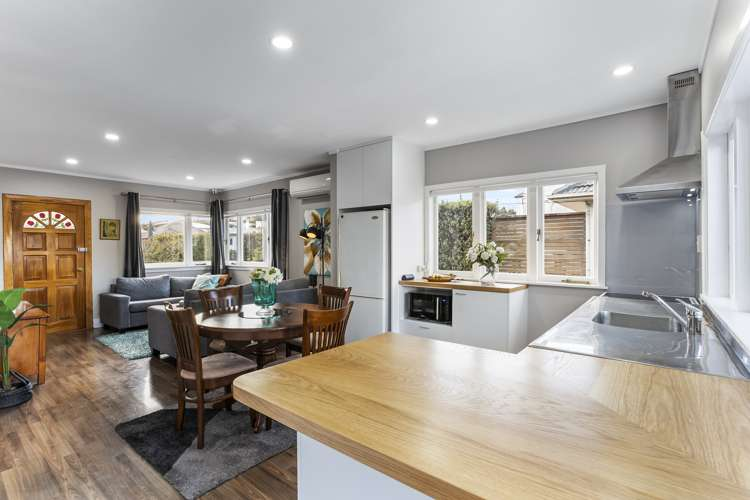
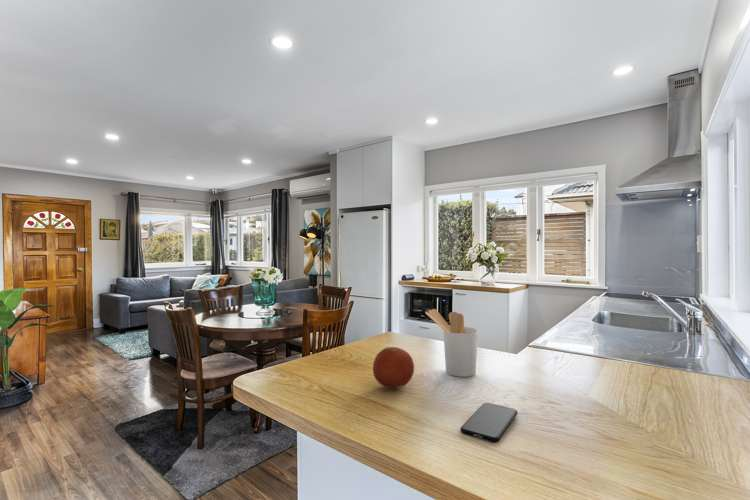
+ utensil holder [424,308,479,378]
+ smartphone [460,402,519,443]
+ fruit [372,346,415,389]
